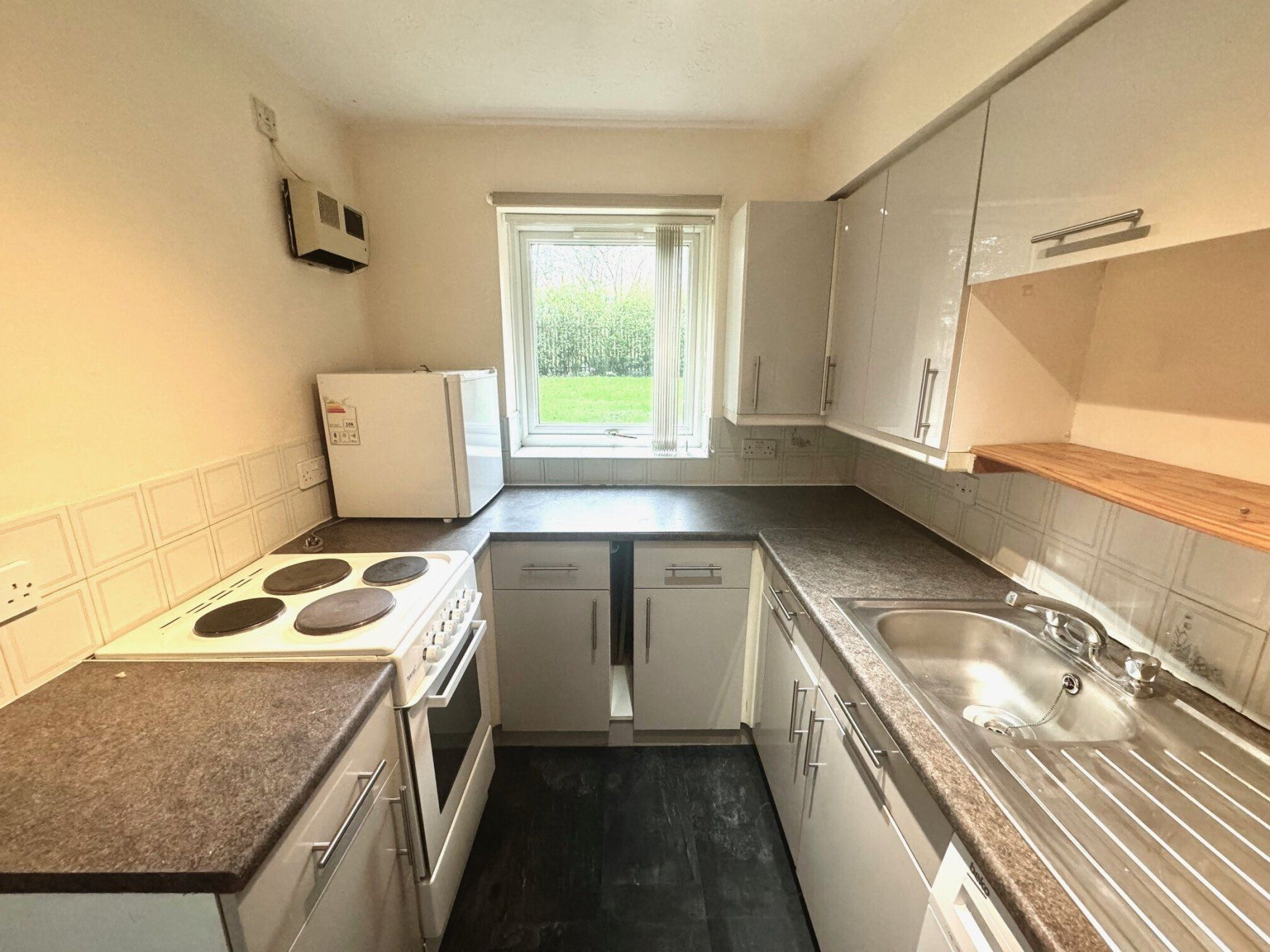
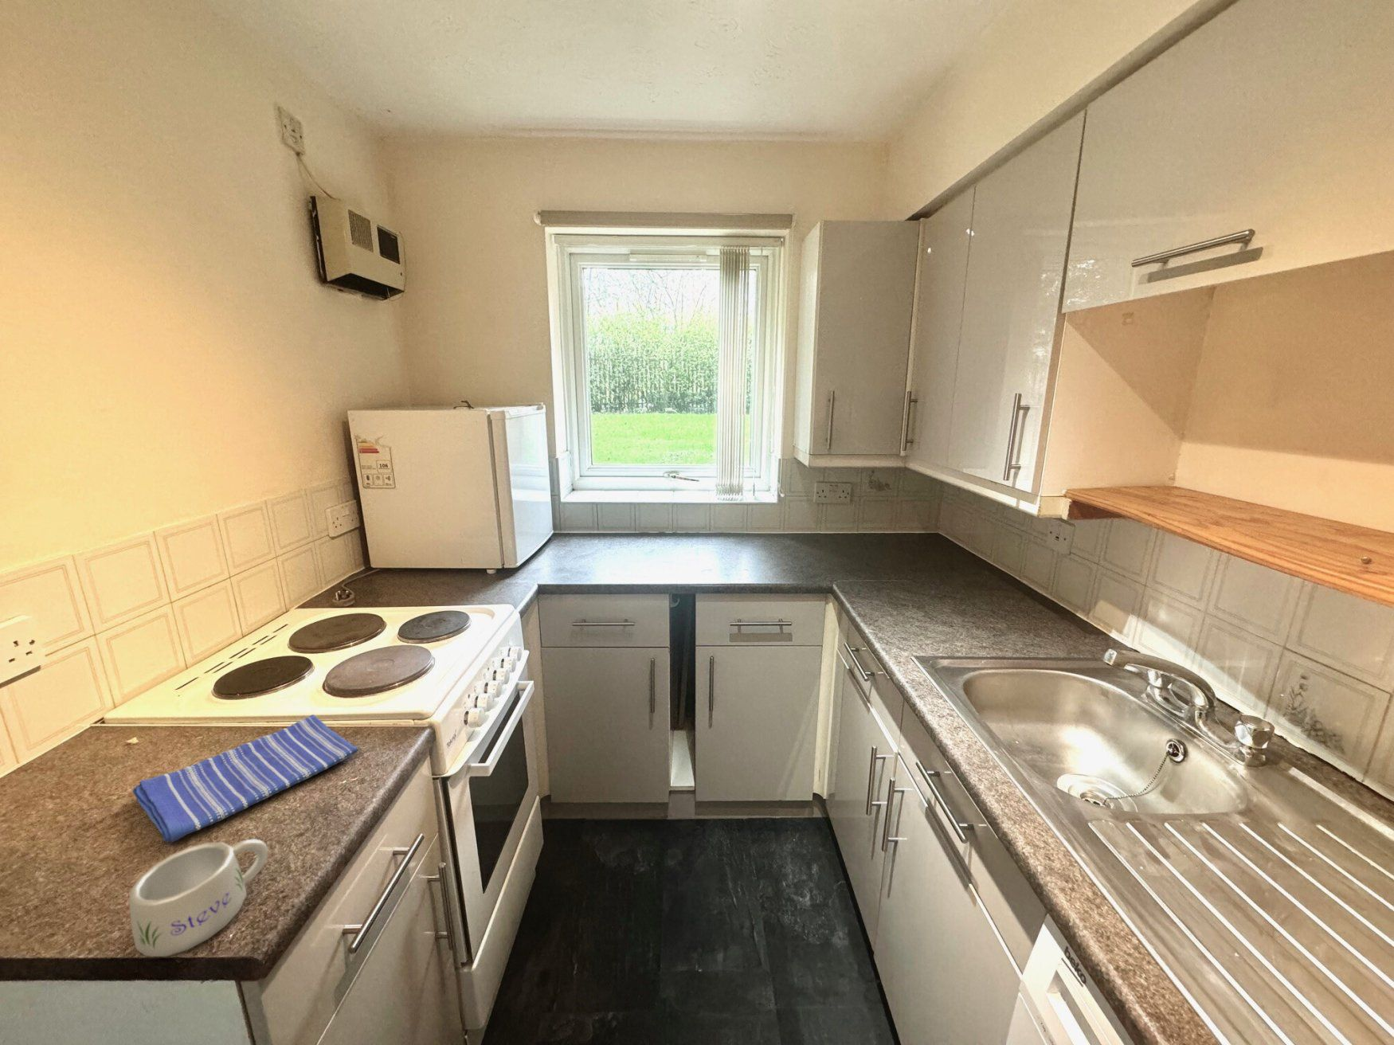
+ dish towel [132,713,359,843]
+ mug [128,839,269,957]
